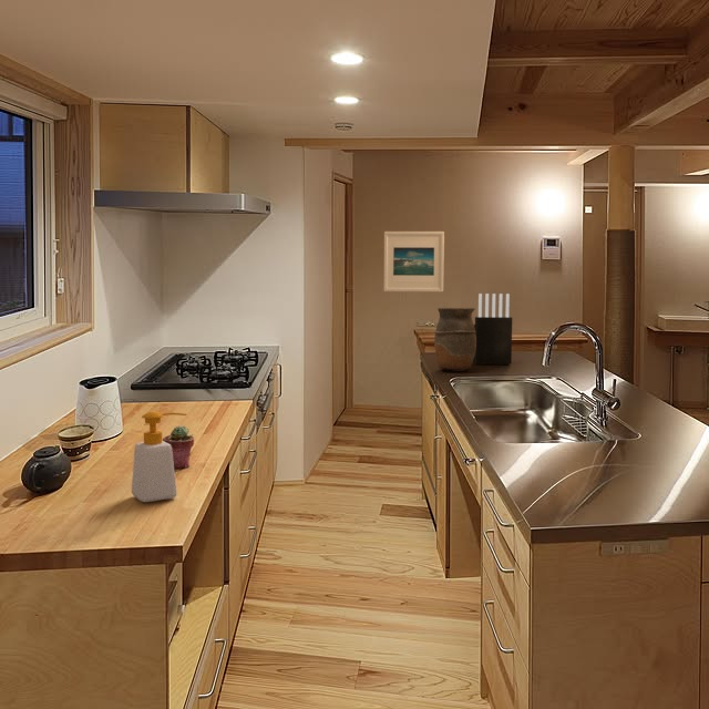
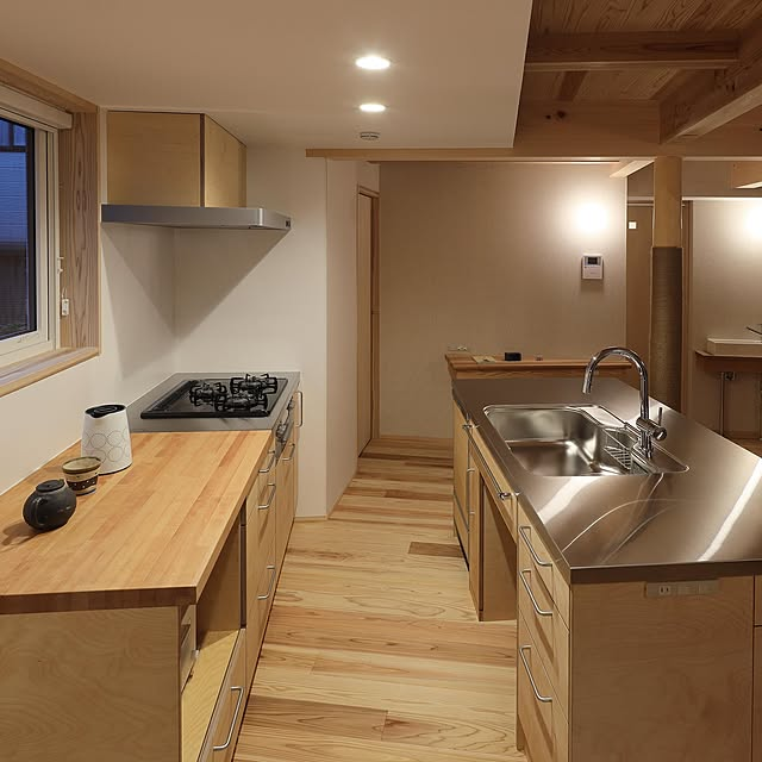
- soap bottle [131,410,187,503]
- vase [433,307,476,372]
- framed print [382,230,445,292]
- potted succulent [162,425,195,469]
- knife block [472,292,513,366]
